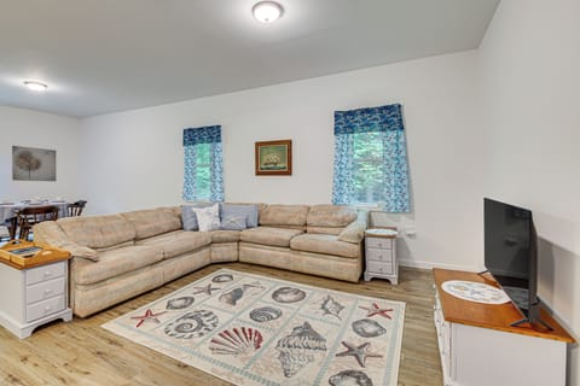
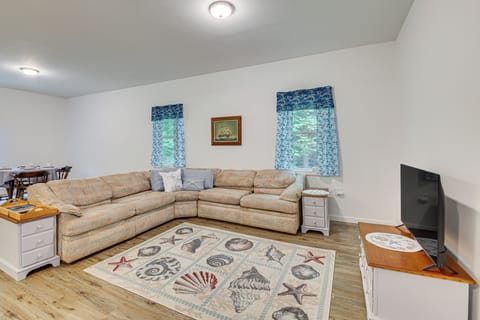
- wall art [11,145,57,182]
